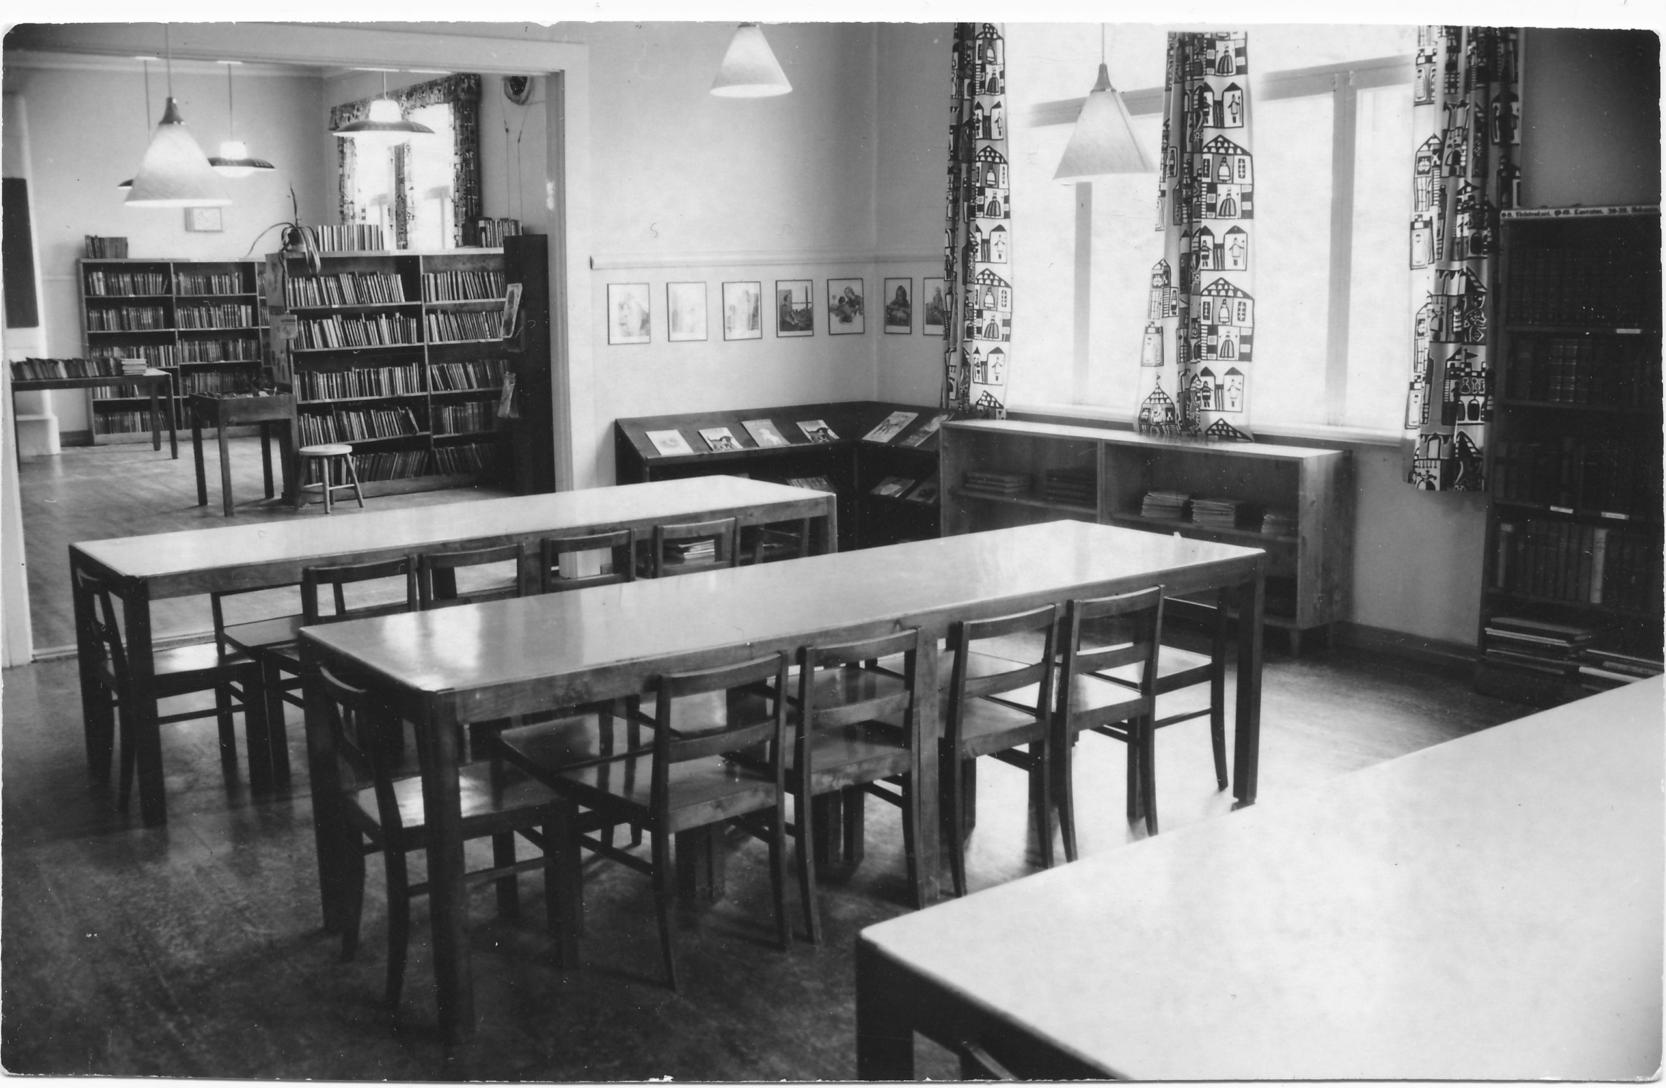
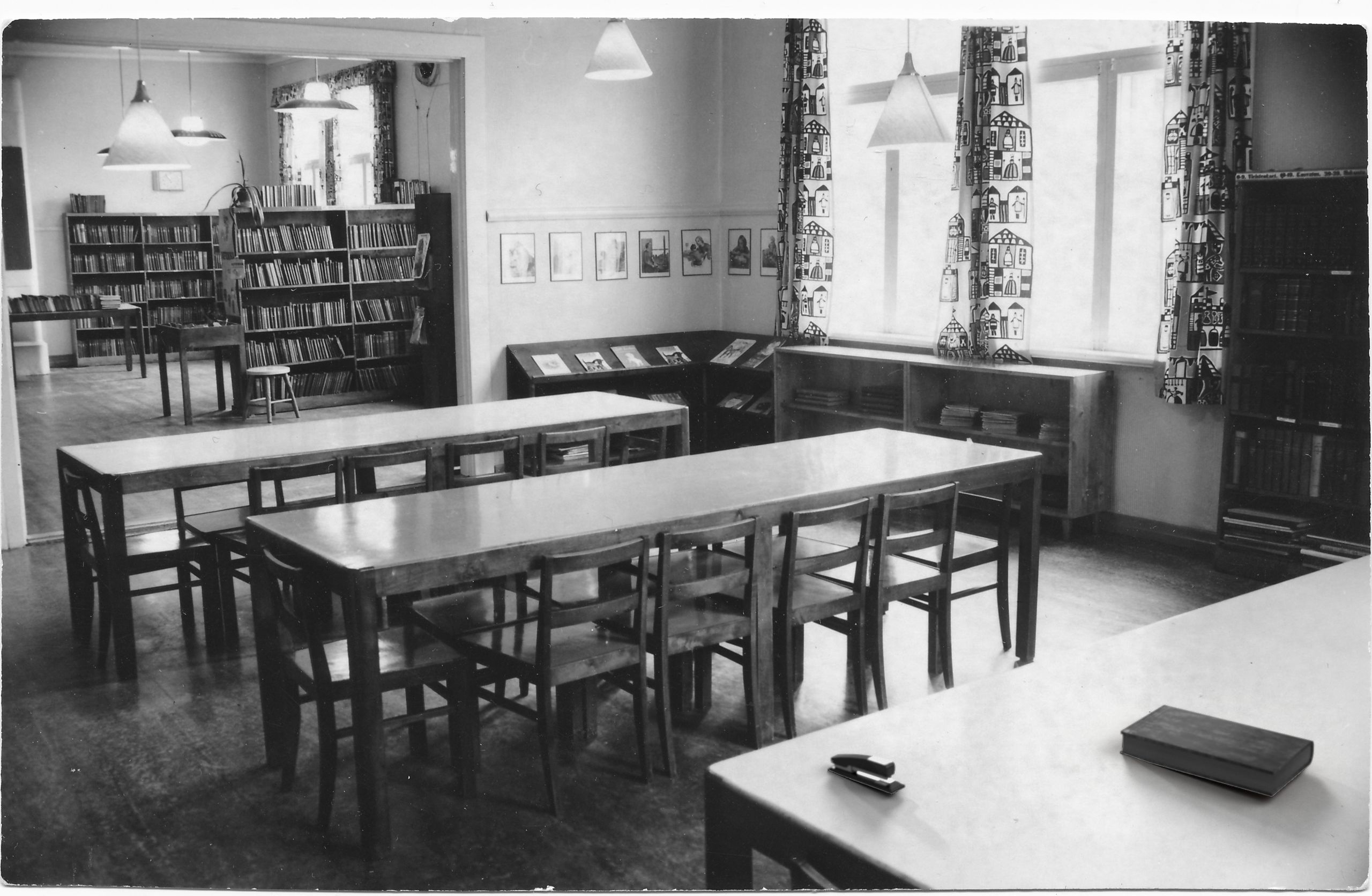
+ stapler [827,753,906,795]
+ bible [1119,704,1315,798]
